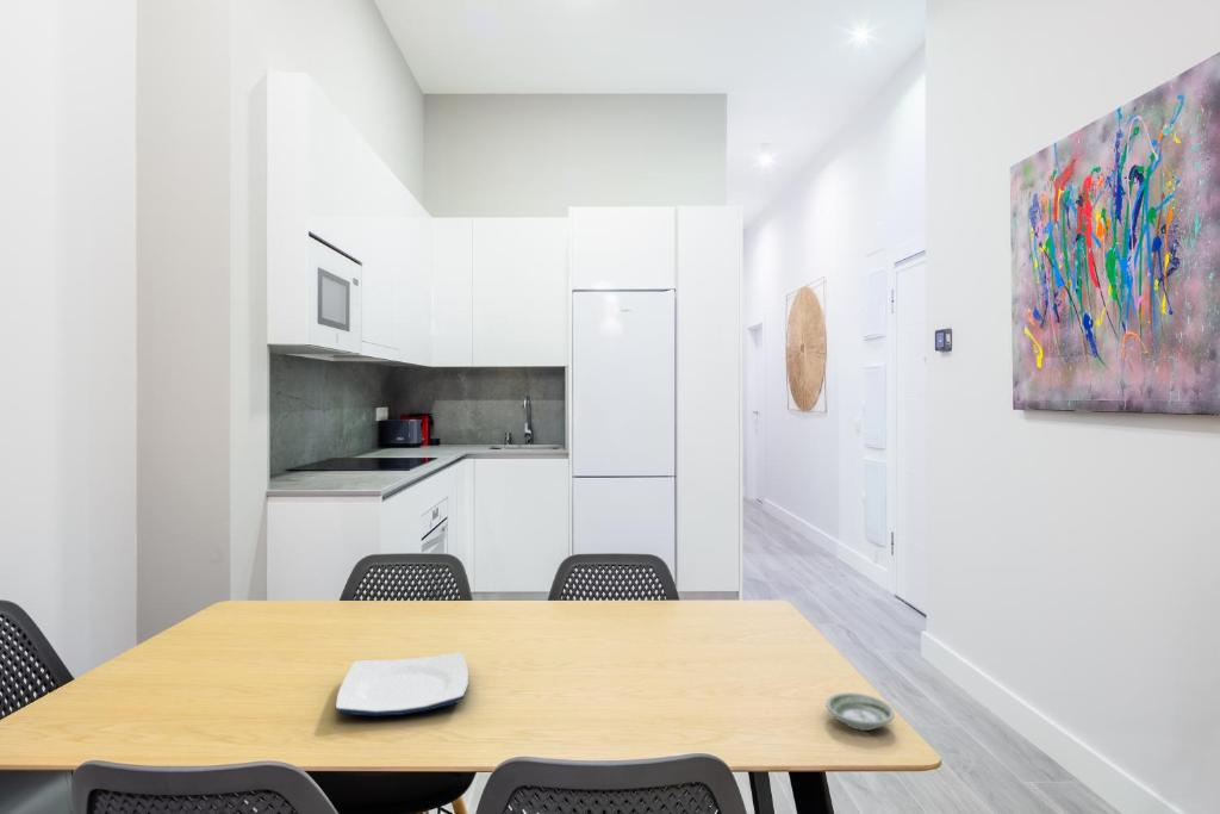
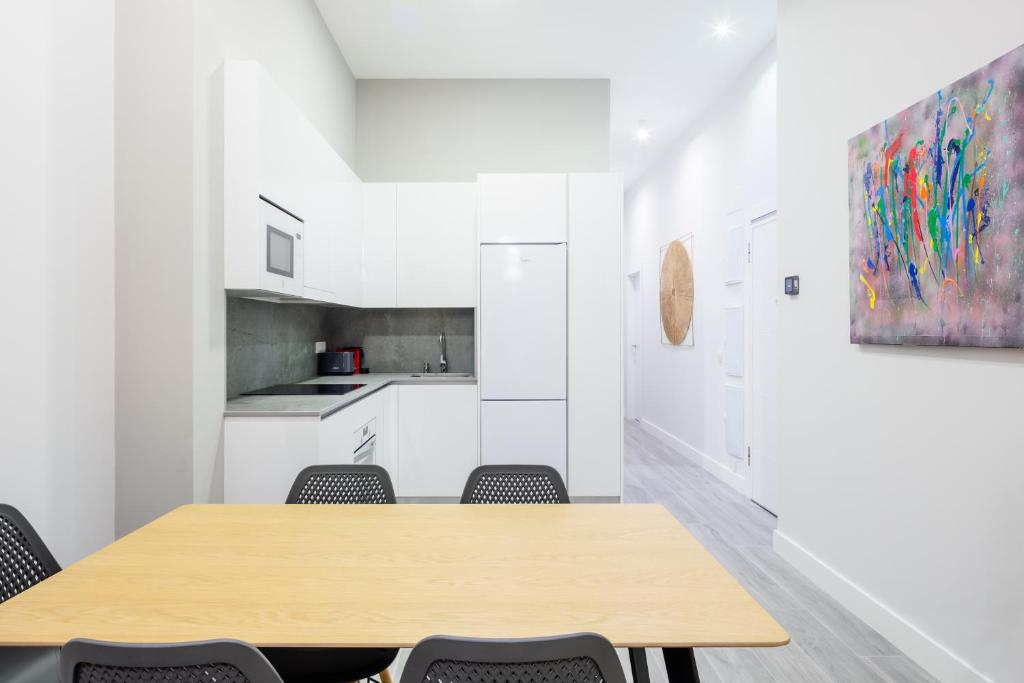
- saucer [824,691,896,732]
- plate [335,651,469,717]
